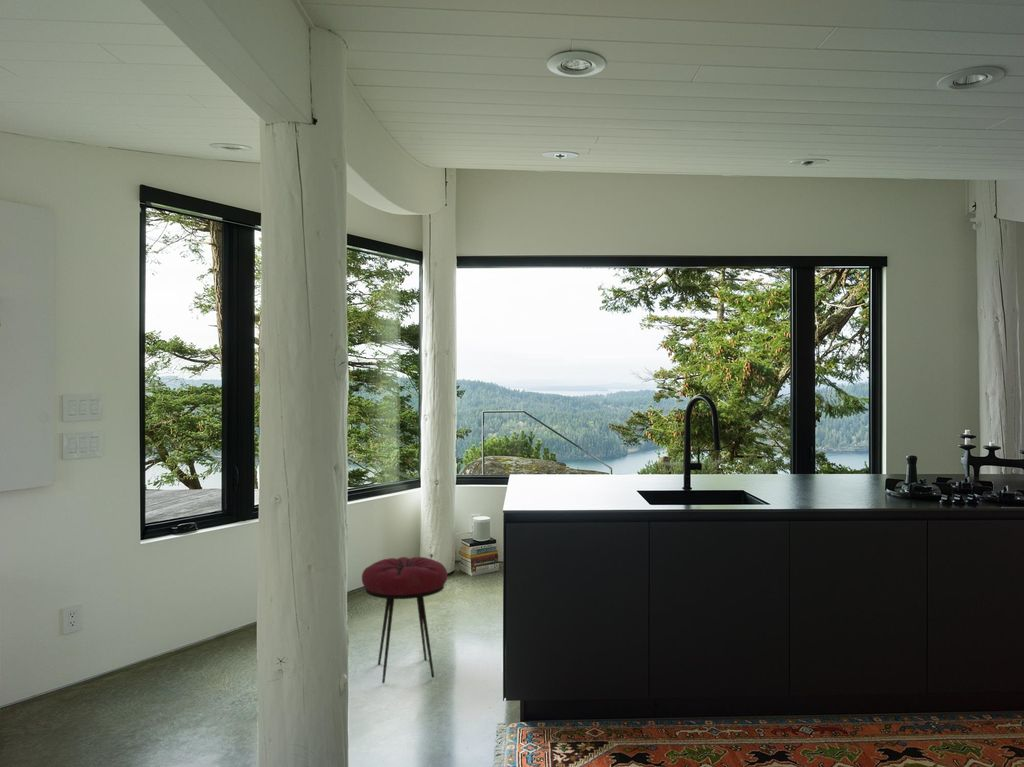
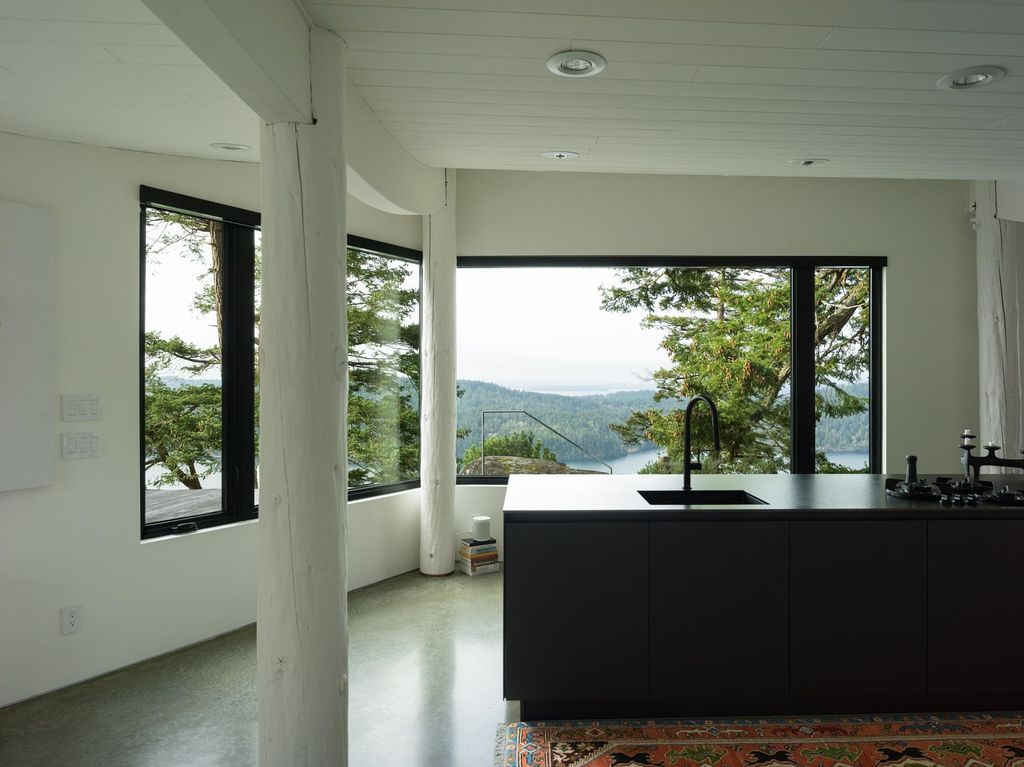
- stool [361,556,448,685]
